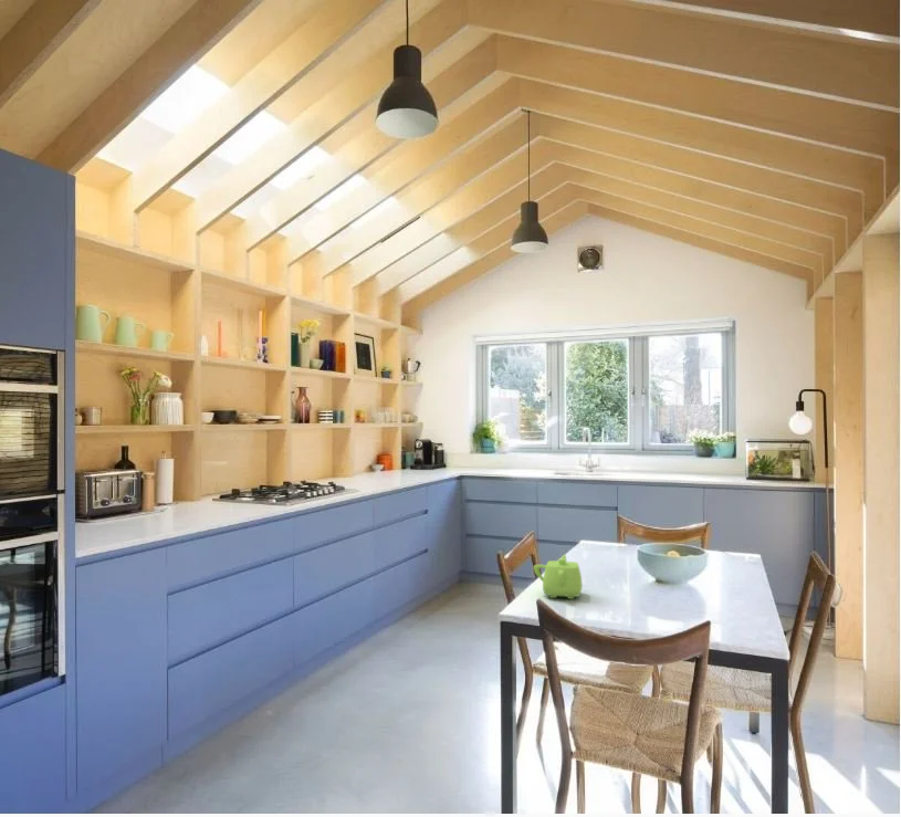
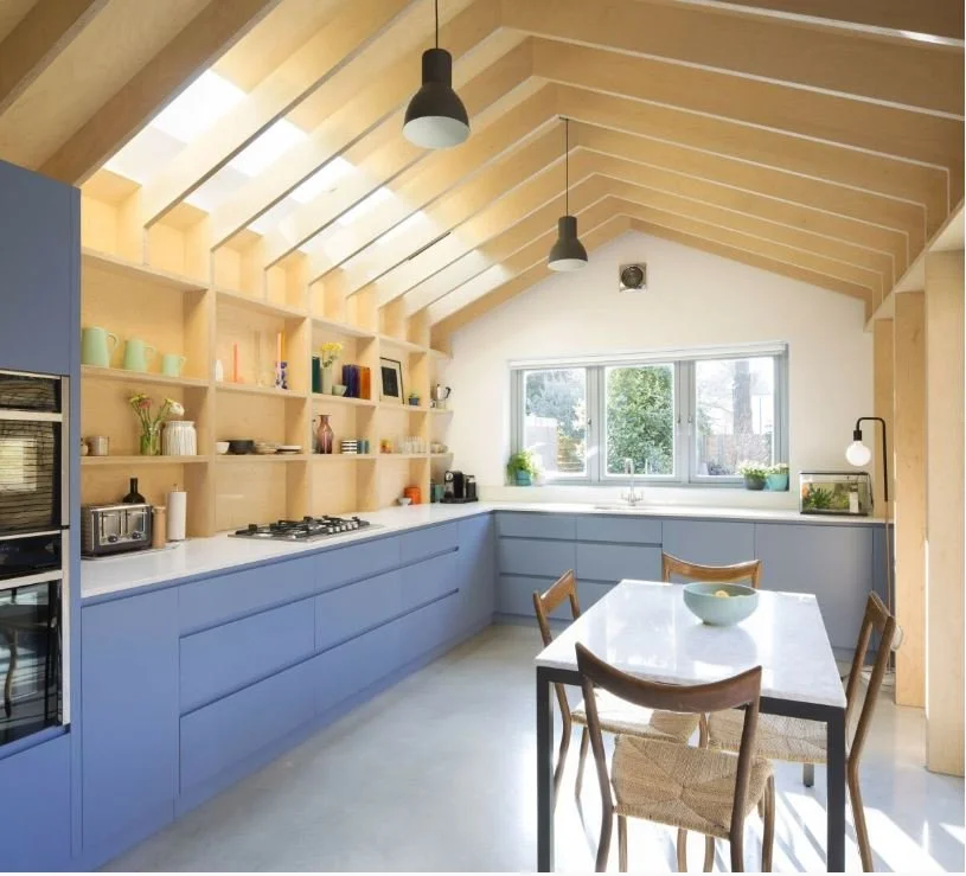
- teapot [532,554,584,600]
